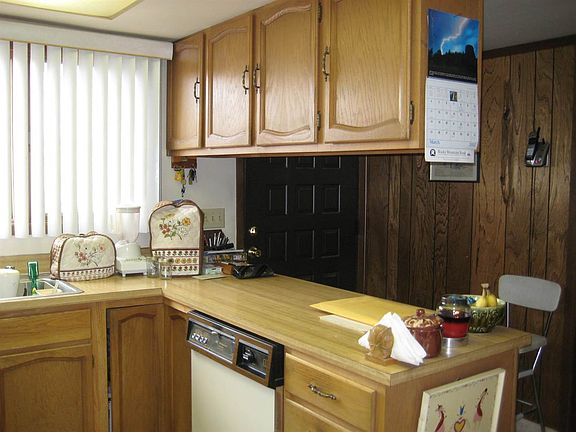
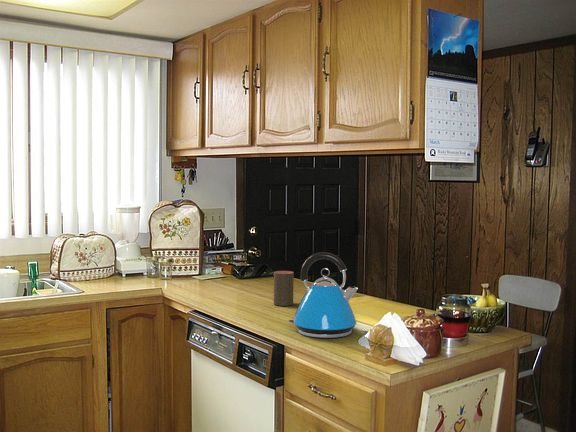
+ cup [273,270,295,307]
+ kettle [287,251,359,339]
